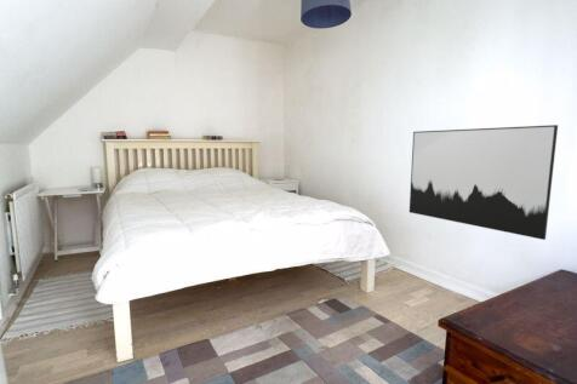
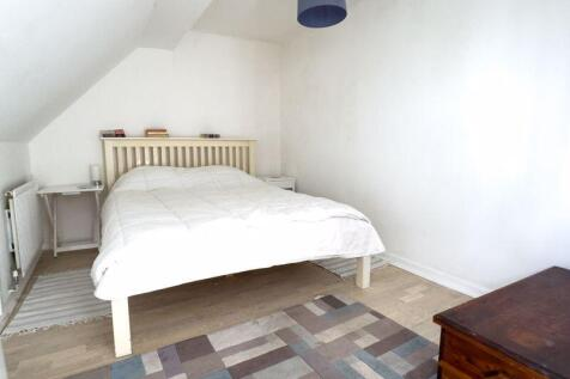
- wall art [409,124,559,241]
